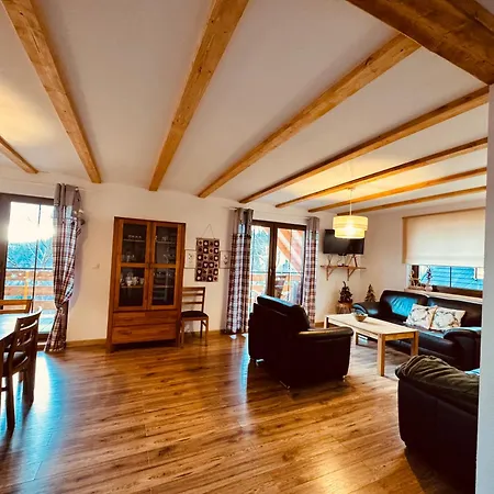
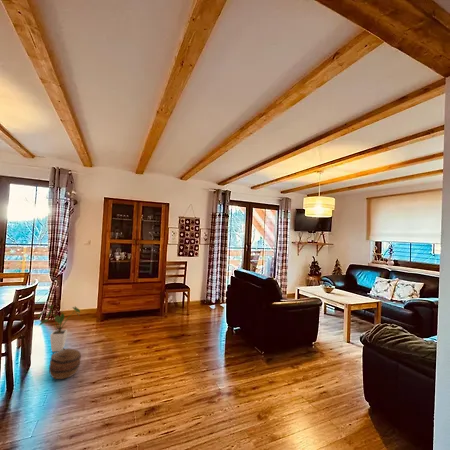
+ house plant [37,303,81,353]
+ basket [48,347,82,380]
